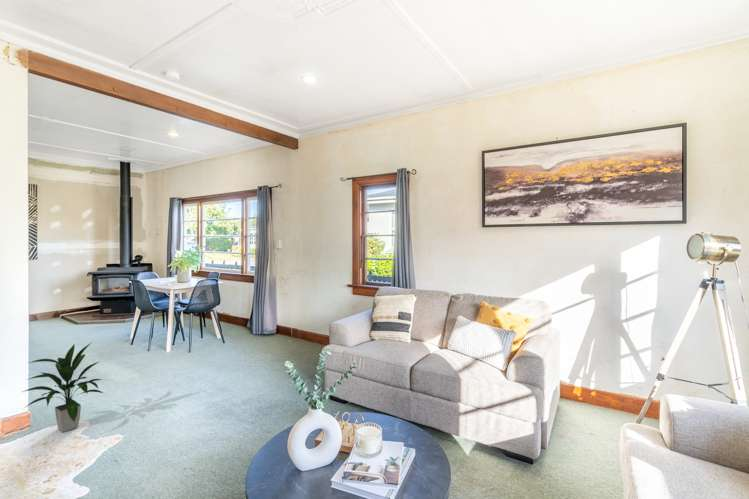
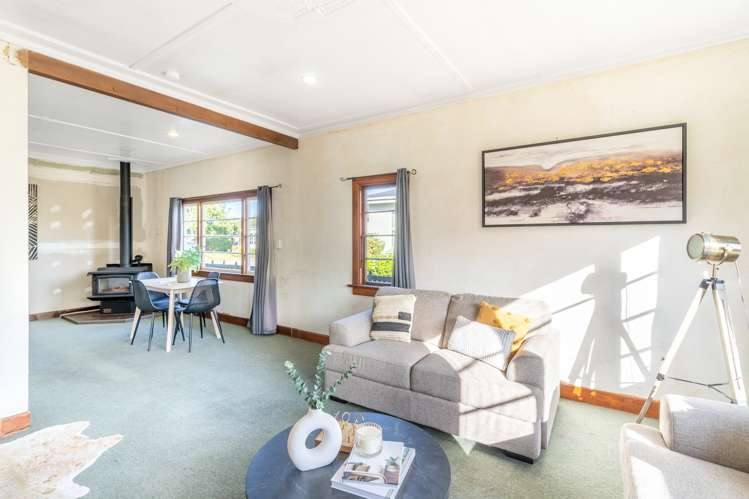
- indoor plant [22,342,104,433]
